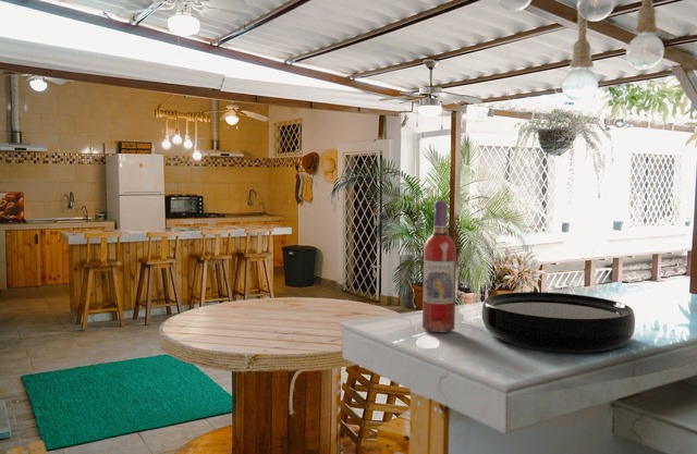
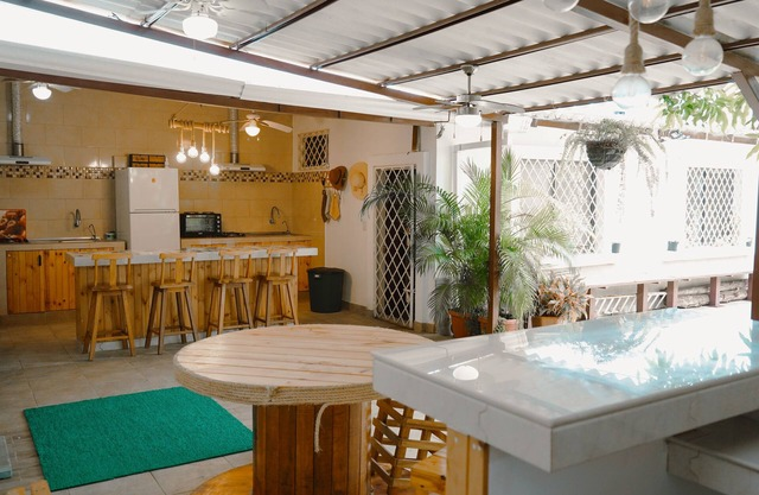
- wine bottle [421,199,457,333]
- bowl [481,291,636,354]
